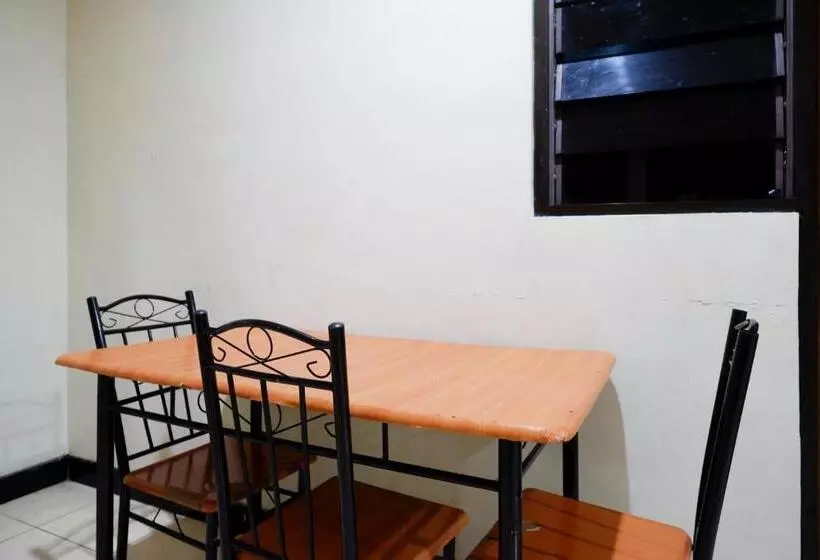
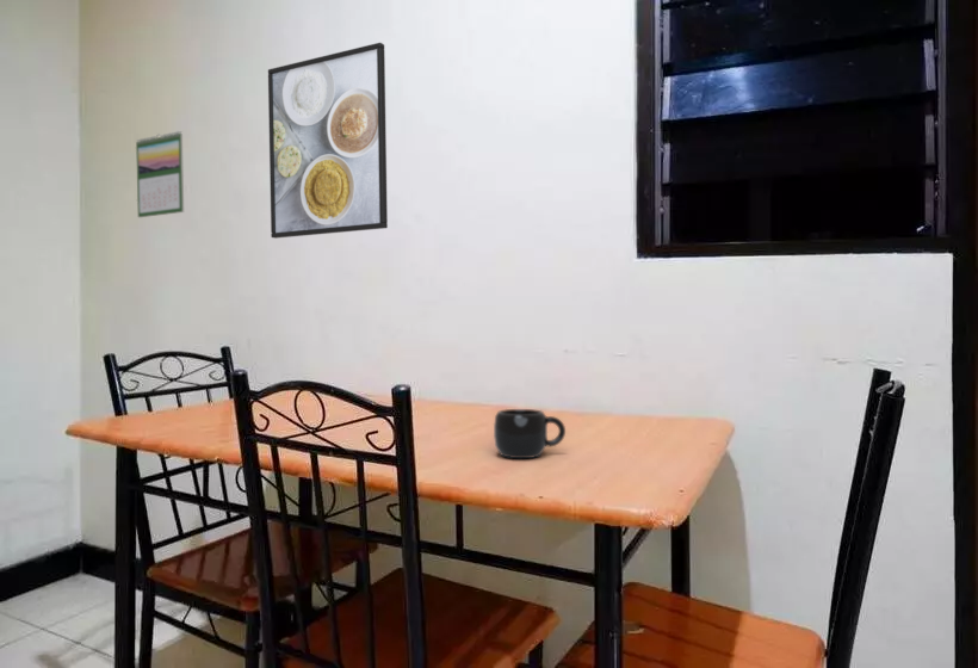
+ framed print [267,42,389,240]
+ calendar [135,130,185,218]
+ mug [493,408,567,459]
